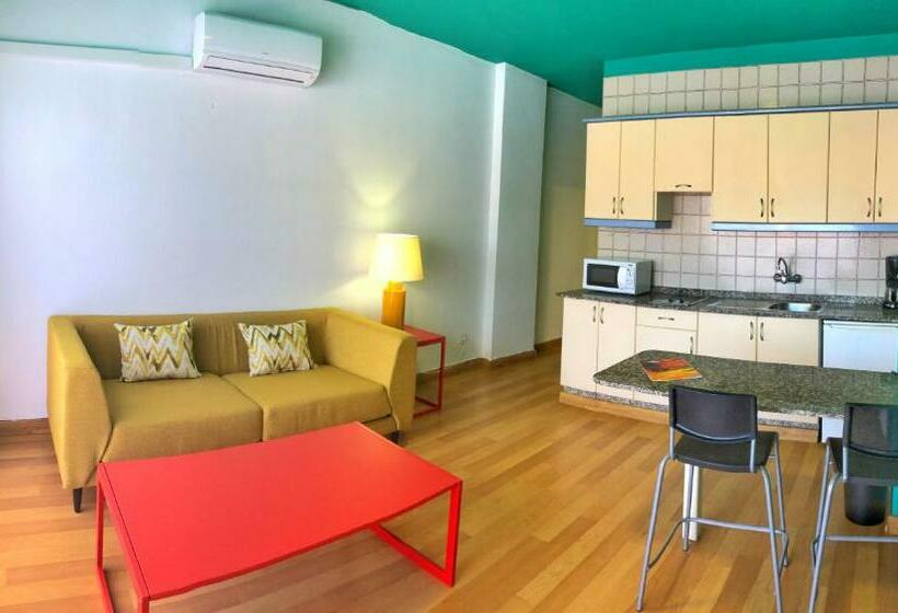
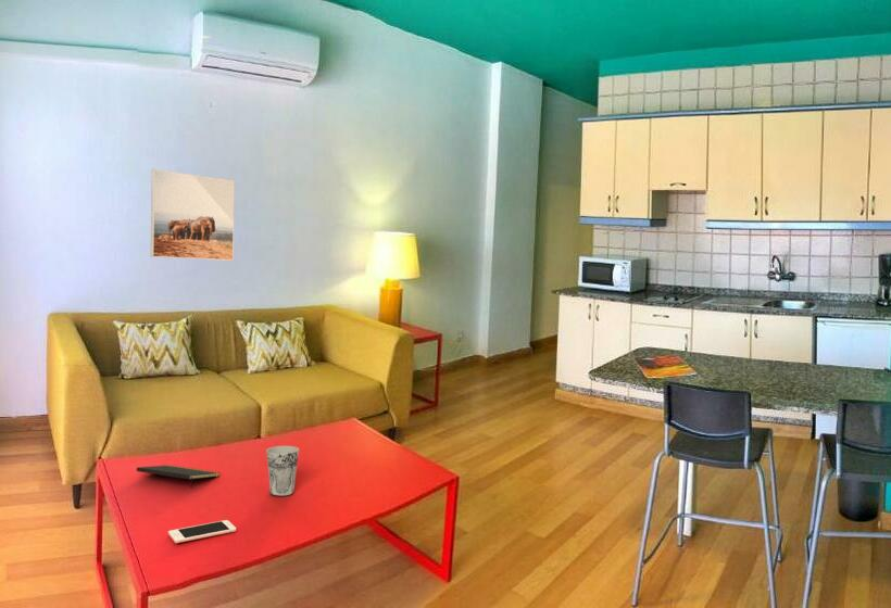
+ notepad [136,464,221,490]
+ cup [265,445,300,497]
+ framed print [150,168,236,262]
+ cell phone [167,519,237,544]
